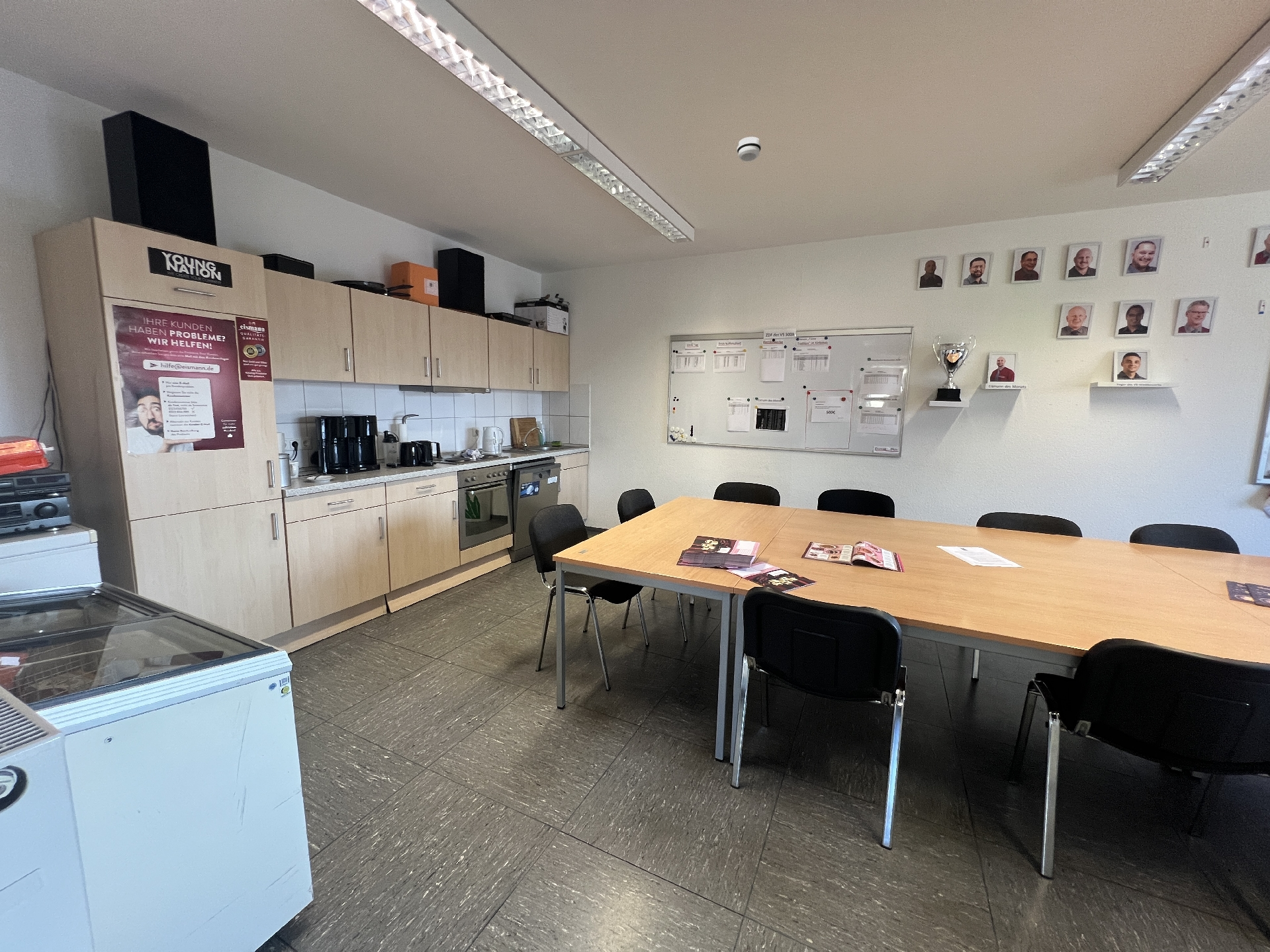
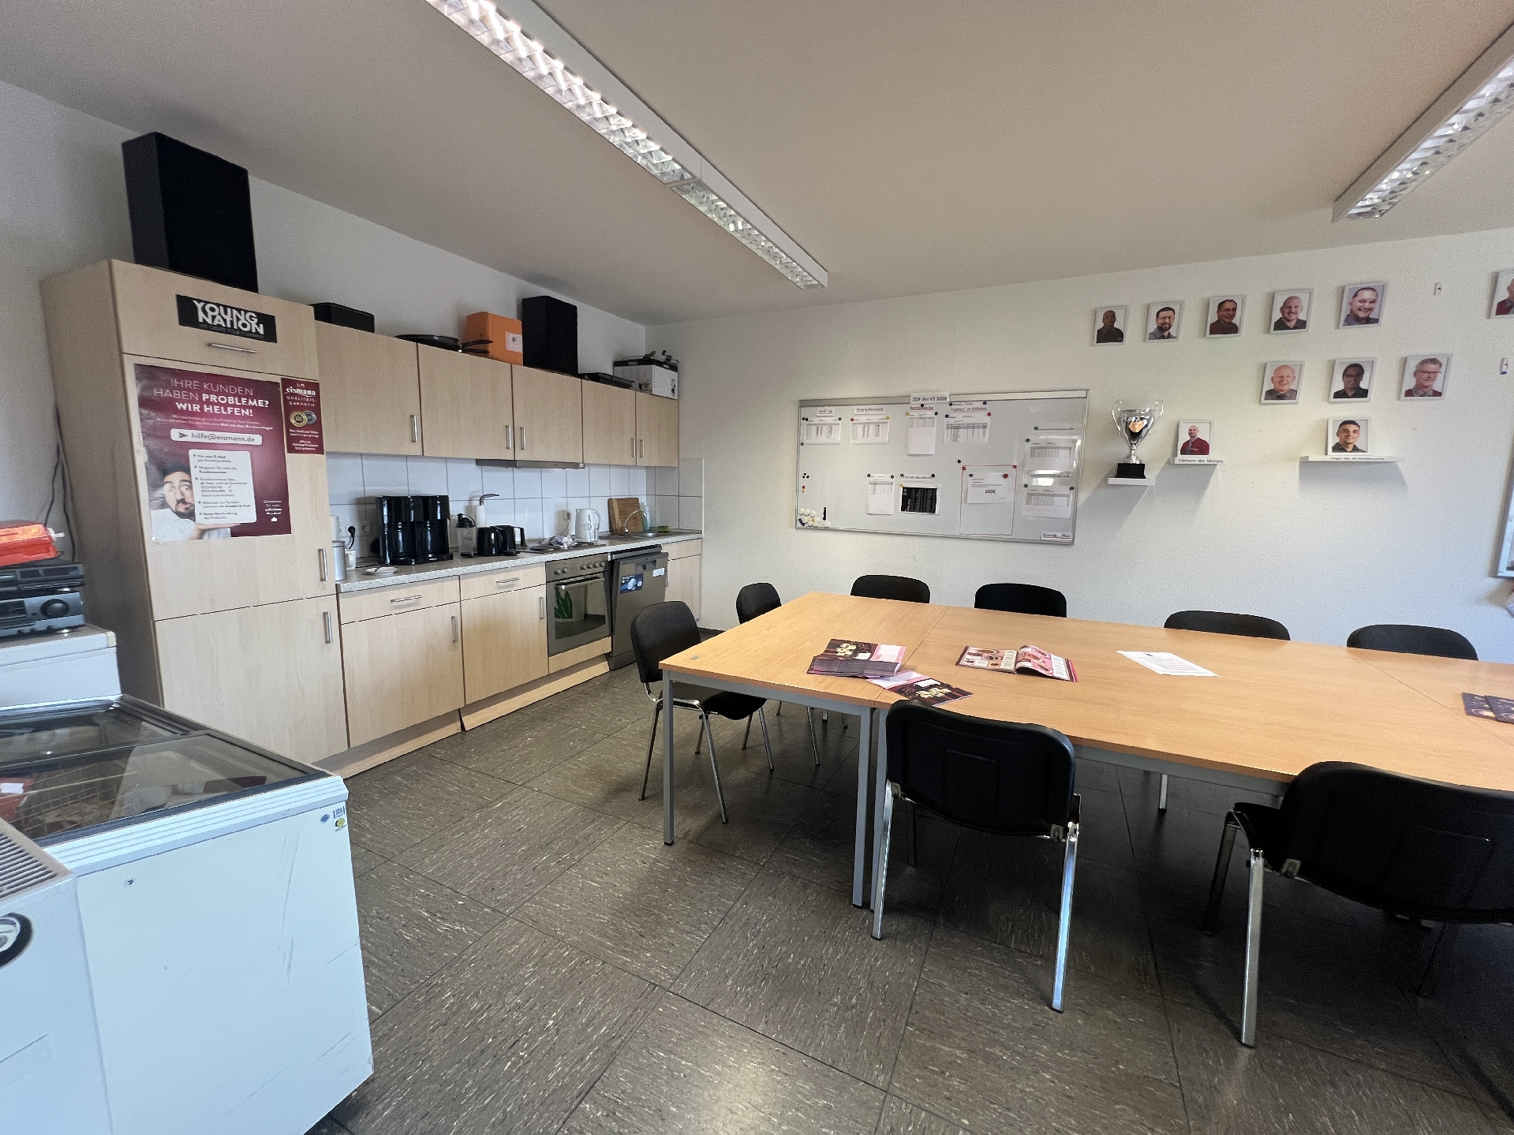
- smoke detector [737,136,762,162]
